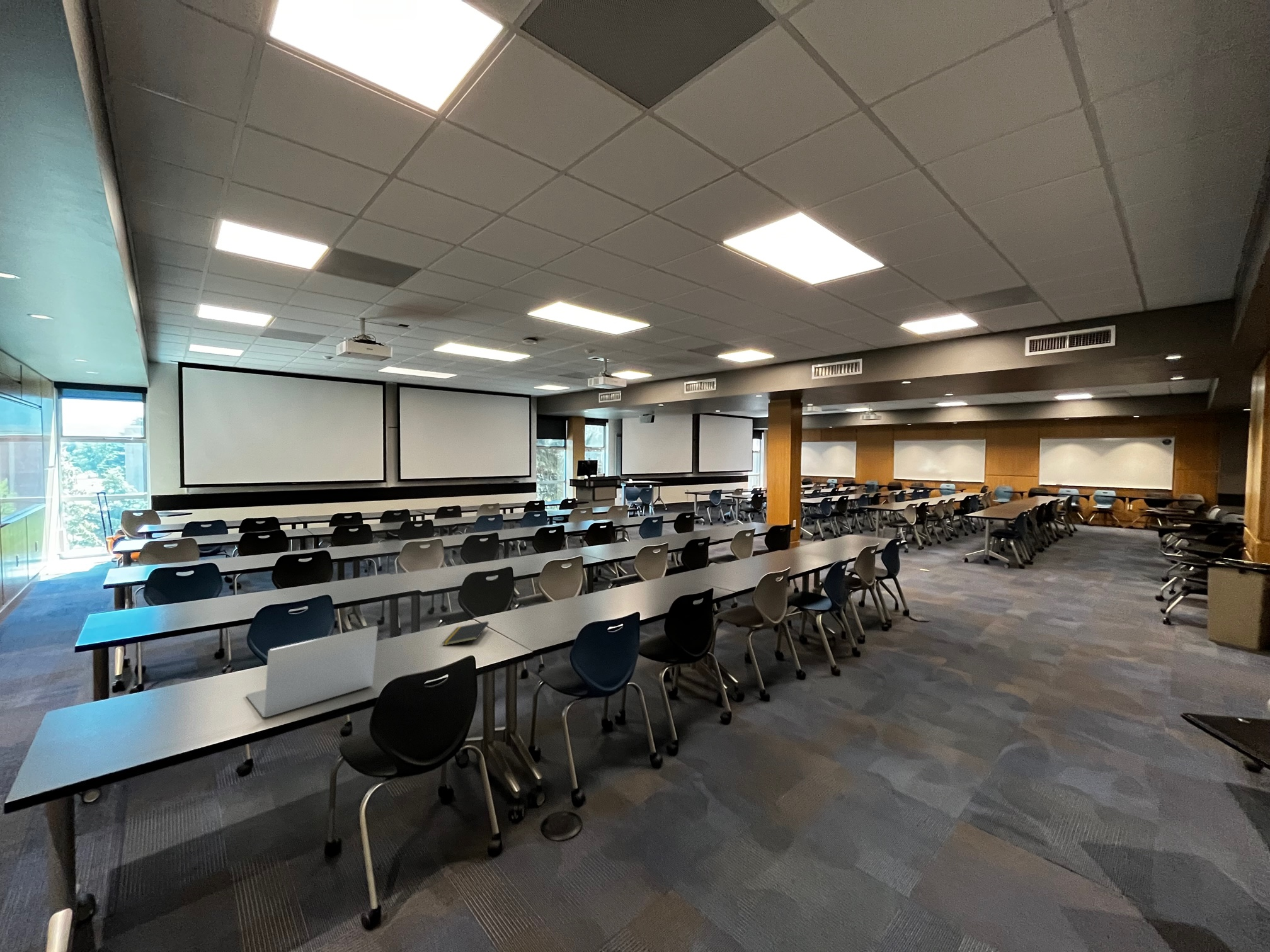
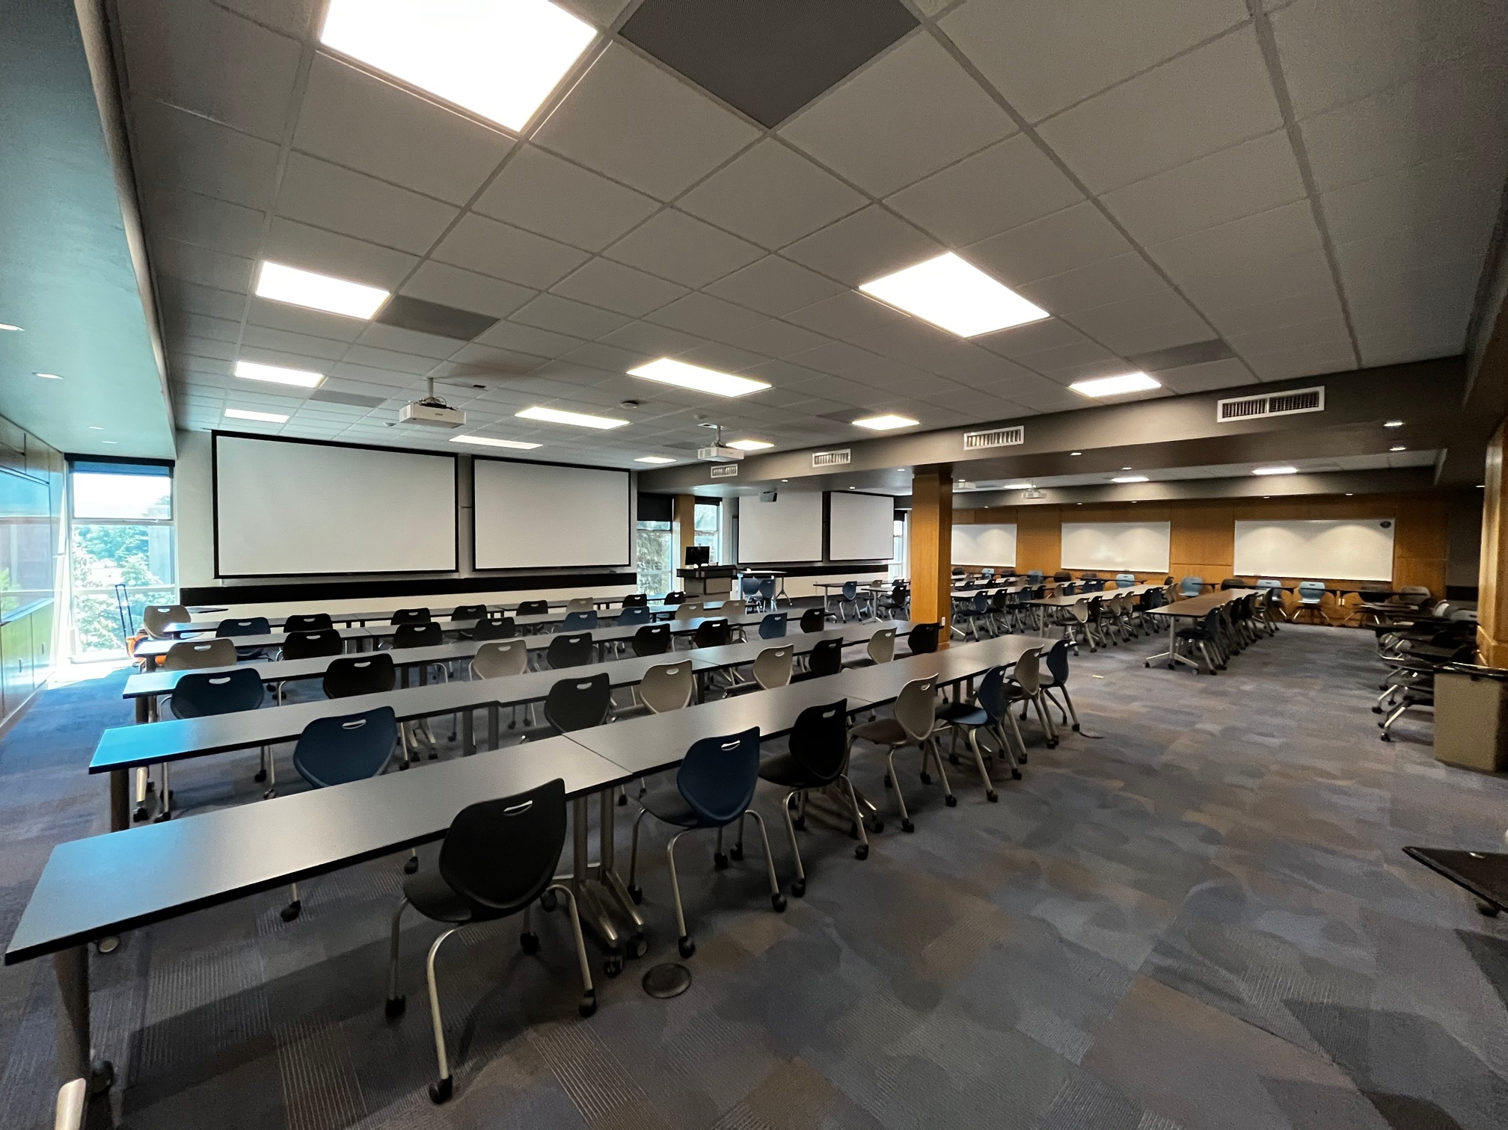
- laptop [246,625,379,718]
- notepad [442,621,489,646]
